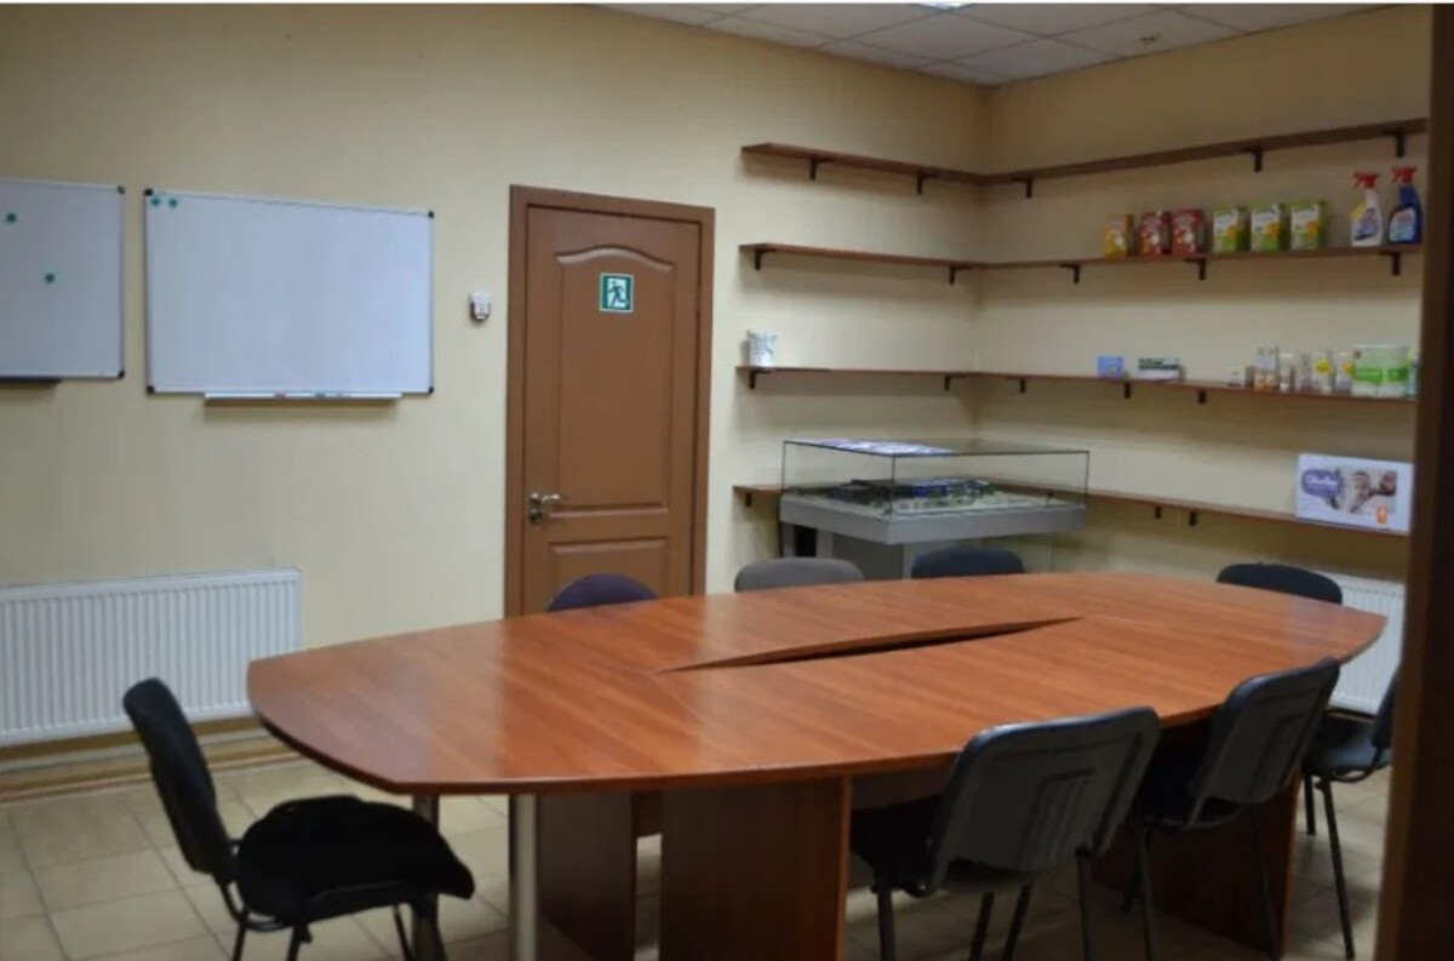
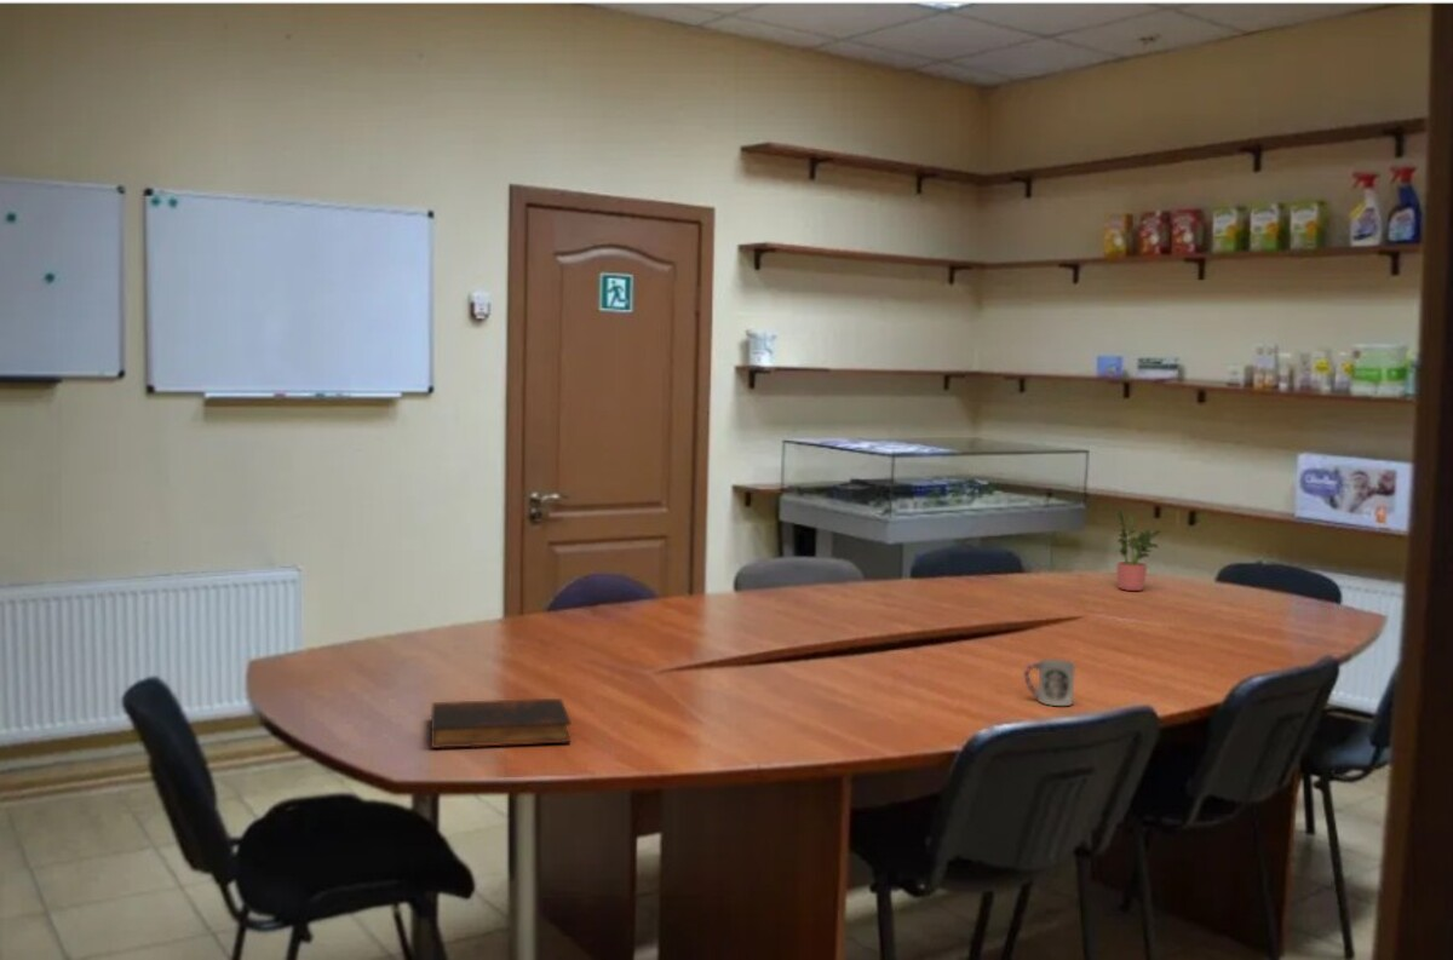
+ cup [1023,657,1076,707]
+ potted plant [1115,508,1162,592]
+ book [430,697,573,749]
